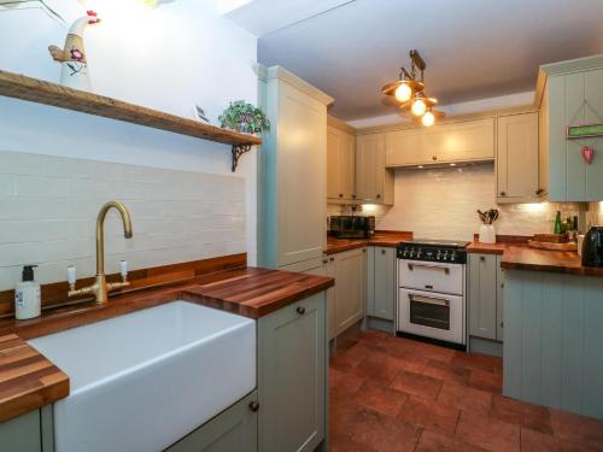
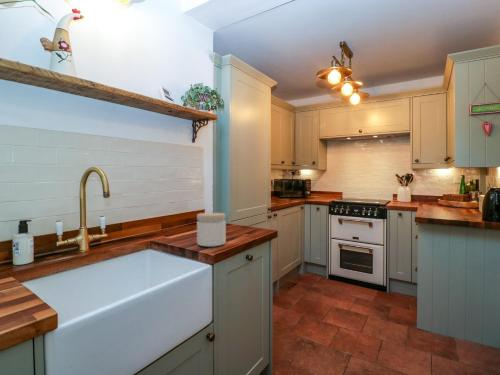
+ jar [196,212,227,248]
